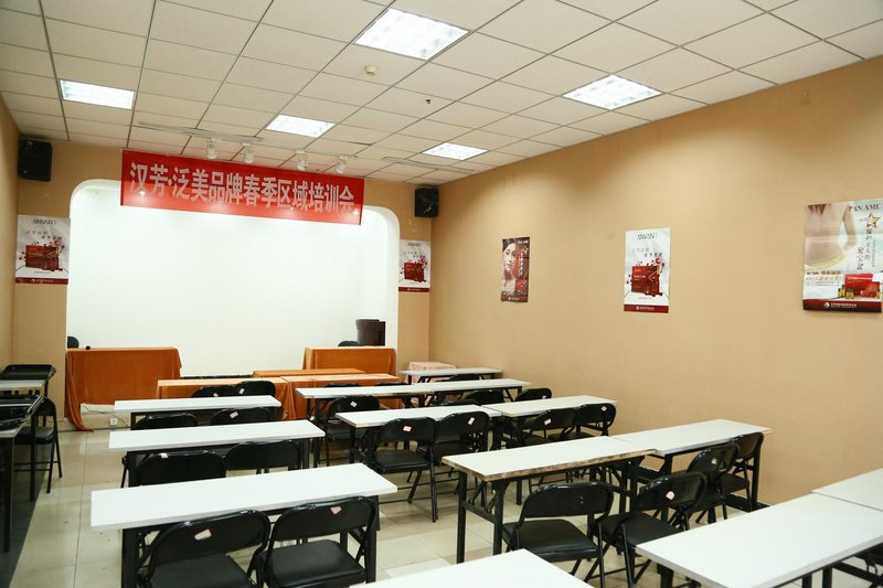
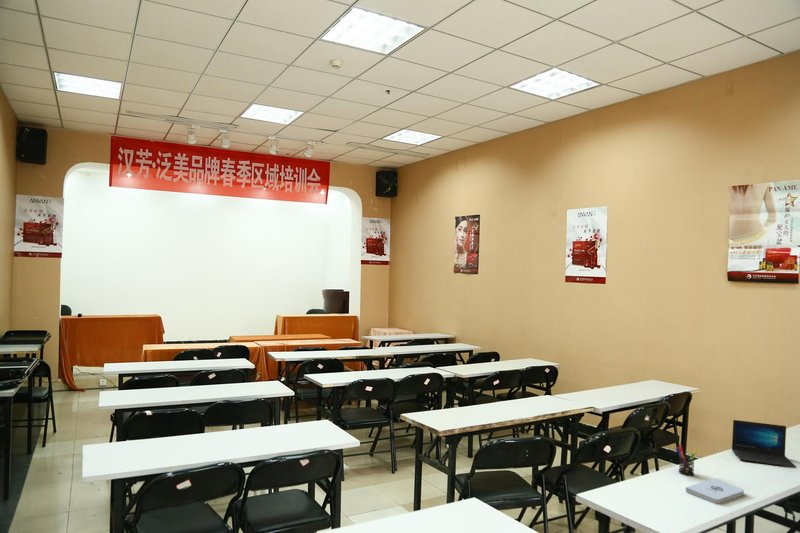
+ pen holder [675,445,698,477]
+ laptop [731,419,797,469]
+ notepad [685,478,745,505]
